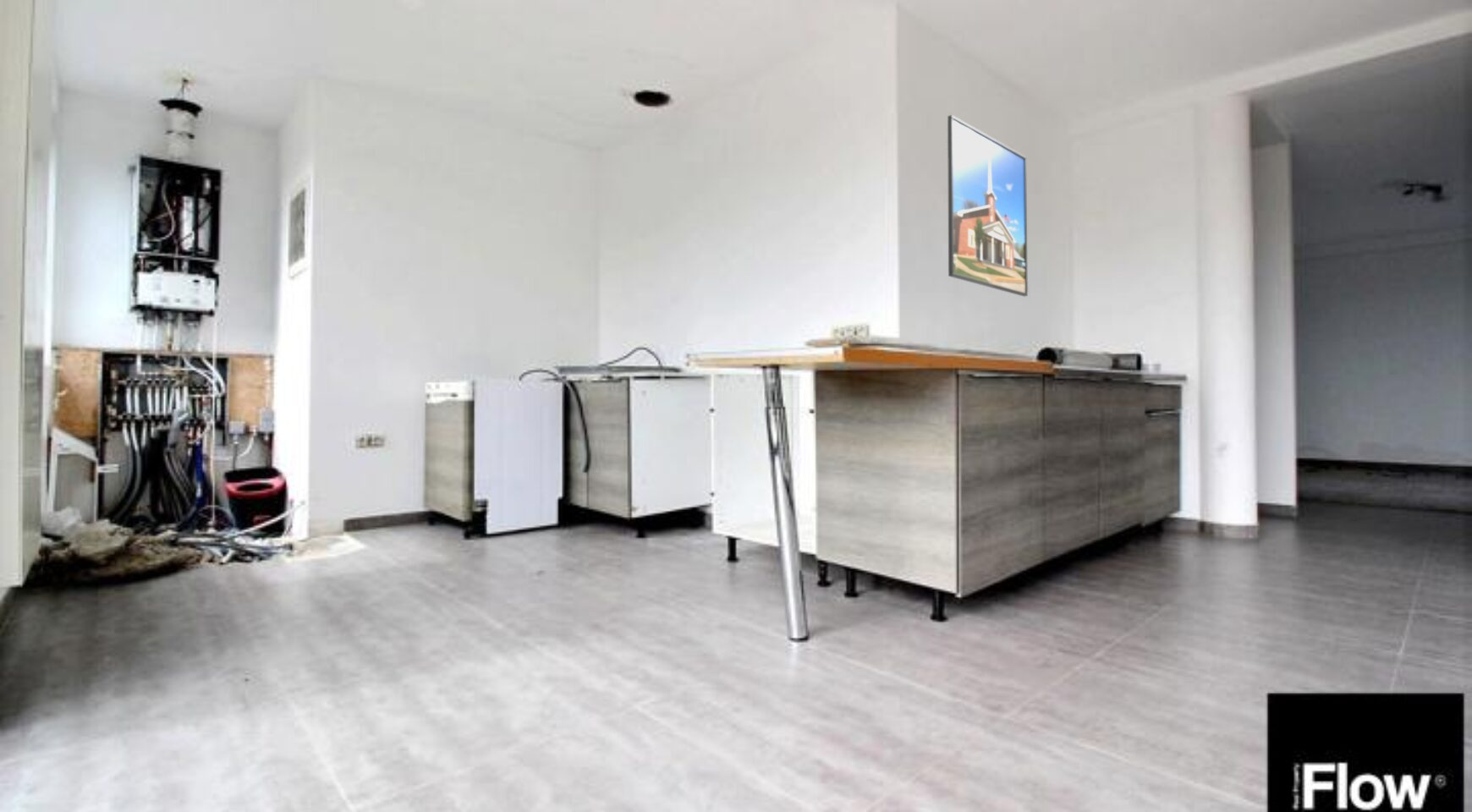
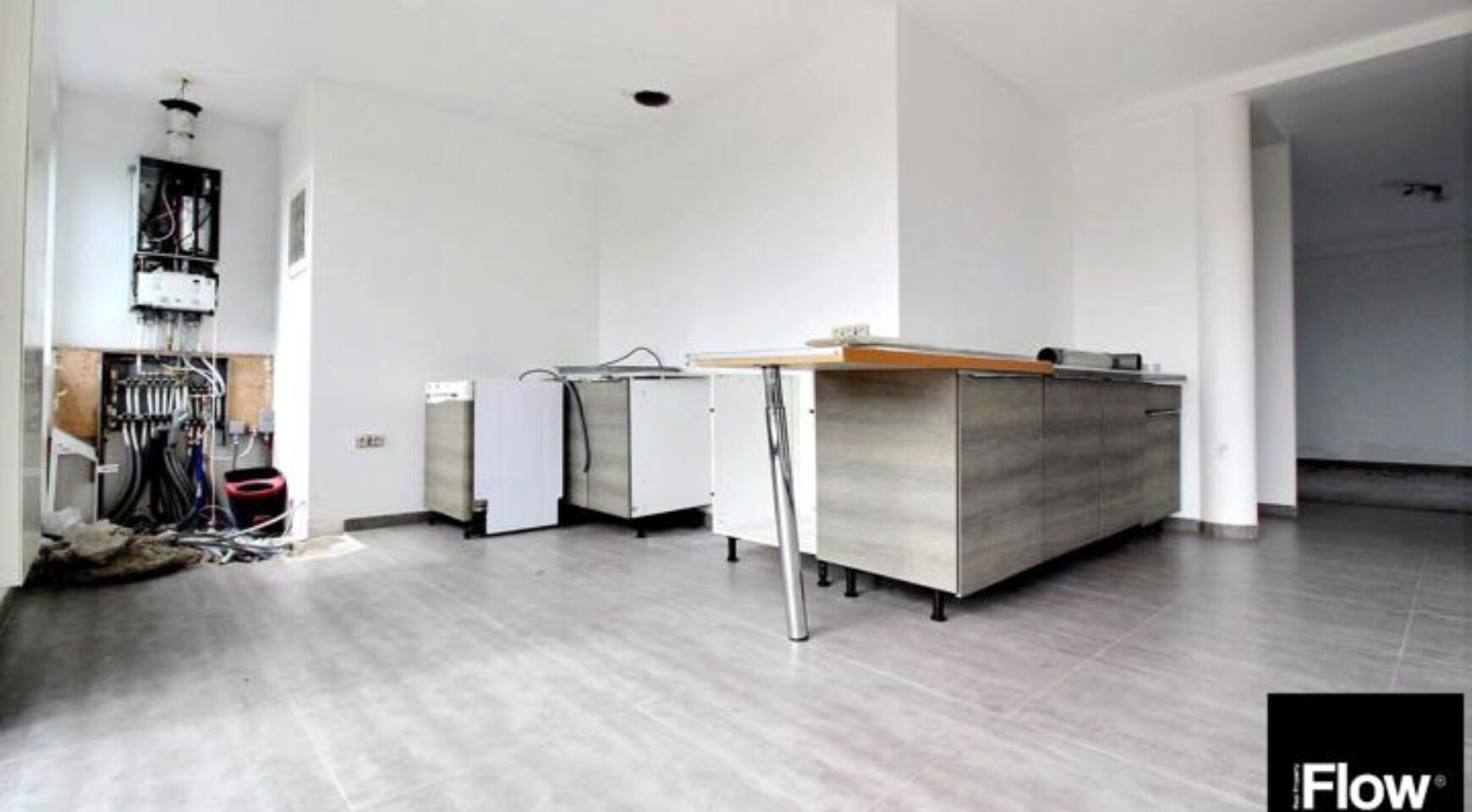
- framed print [947,114,1029,298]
